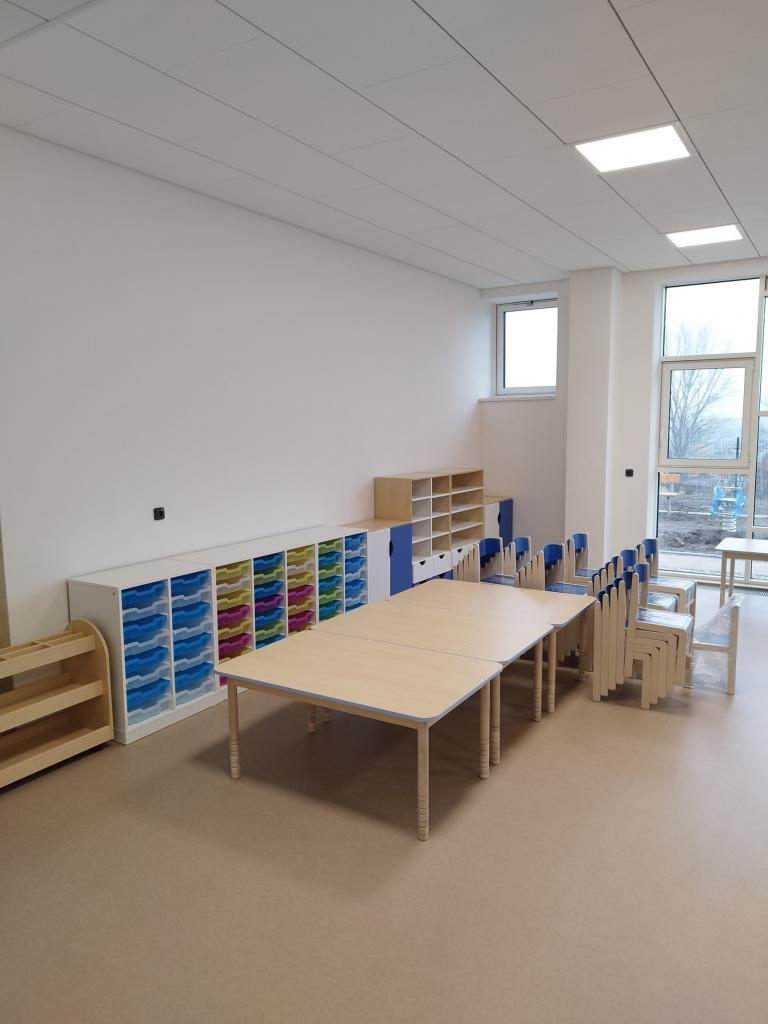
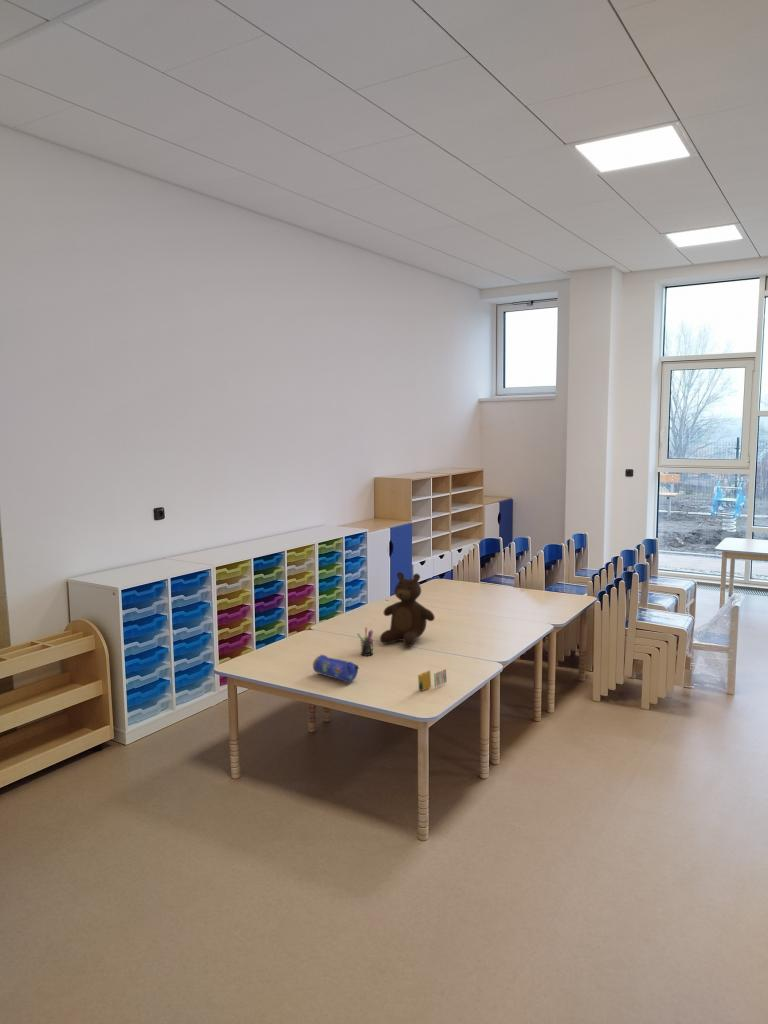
+ teddy bear [379,571,436,648]
+ crayon [417,668,447,692]
+ pencil case [312,654,360,684]
+ pen holder [356,627,375,657]
